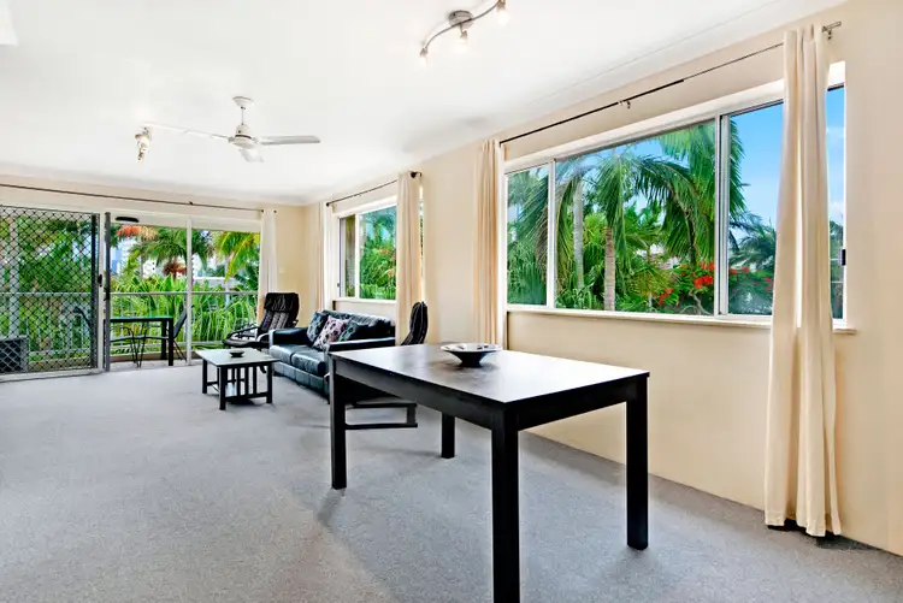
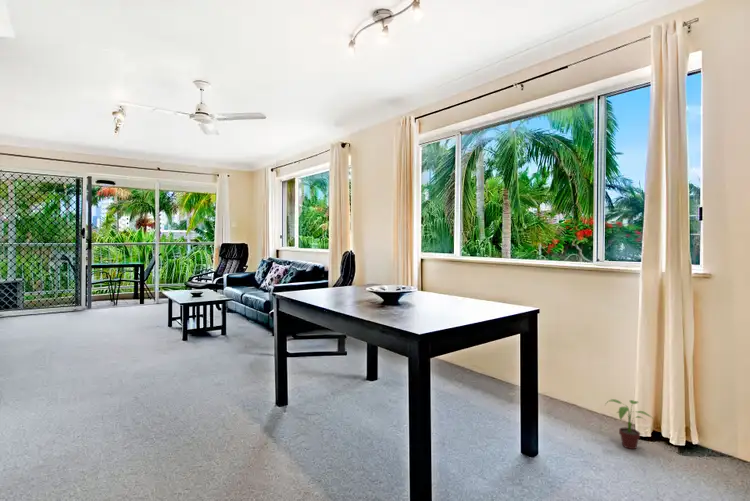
+ potted plant [604,398,653,450]
